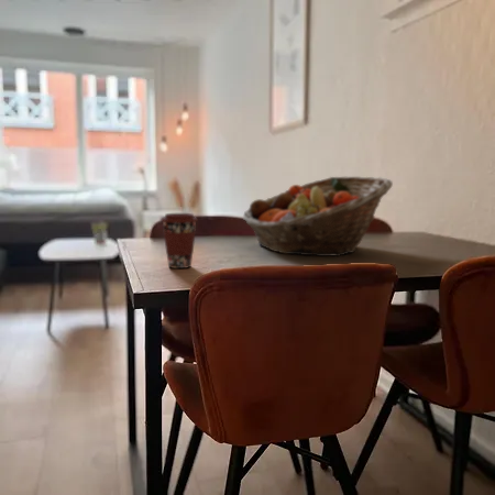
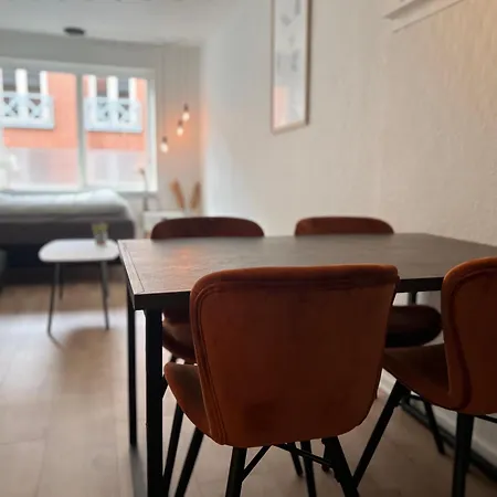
- fruit basket [242,176,394,257]
- coffee cup [160,212,199,270]
